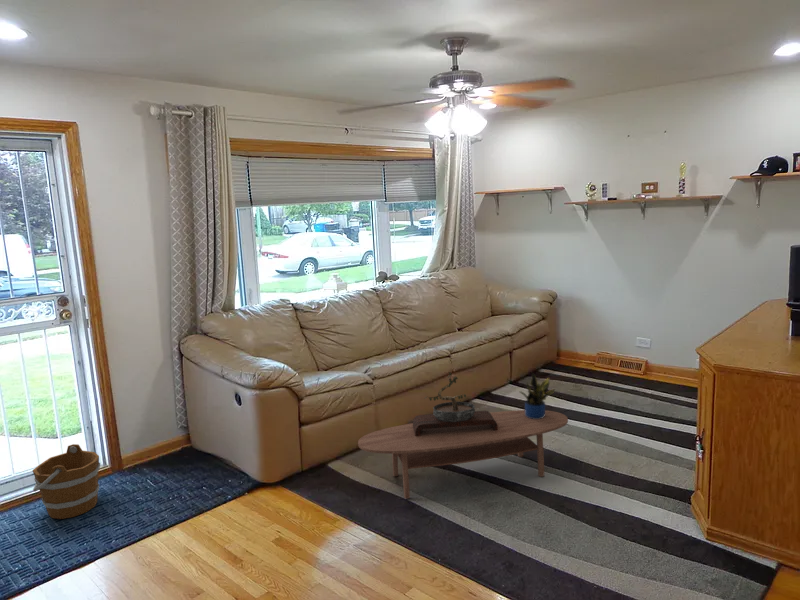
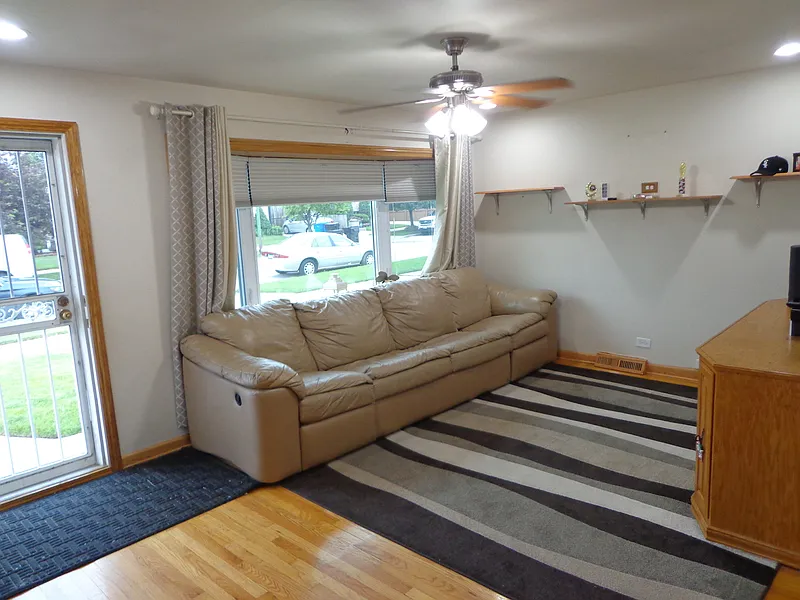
- potted plant [518,371,556,419]
- coffee table [357,409,569,500]
- bucket [32,443,101,520]
- bonsai tree [412,371,498,436]
